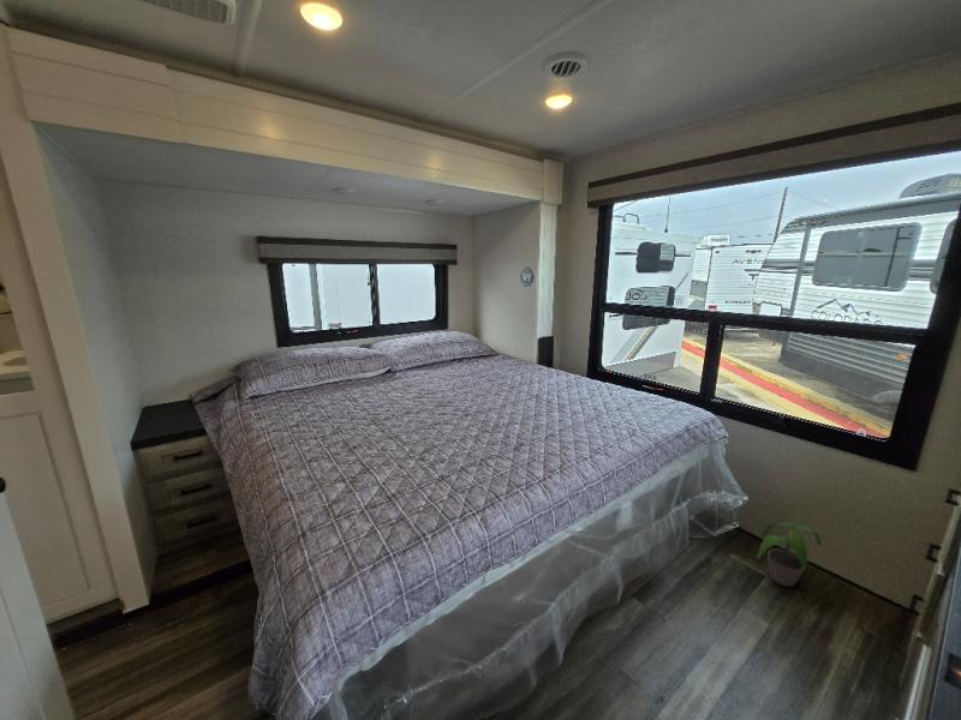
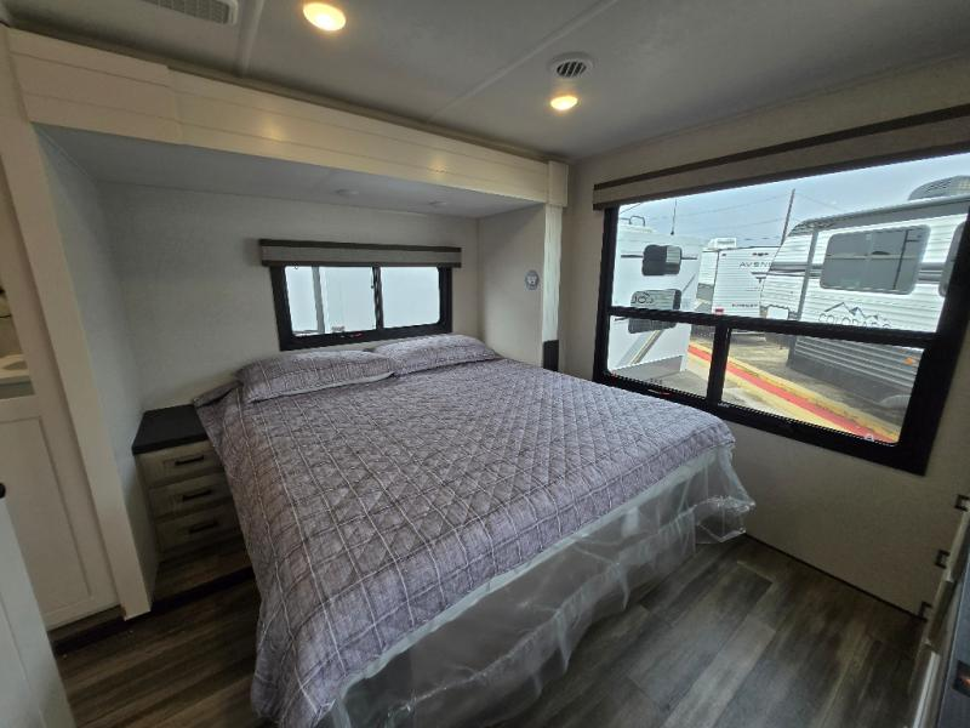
- potted plant [754,521,823,588]
